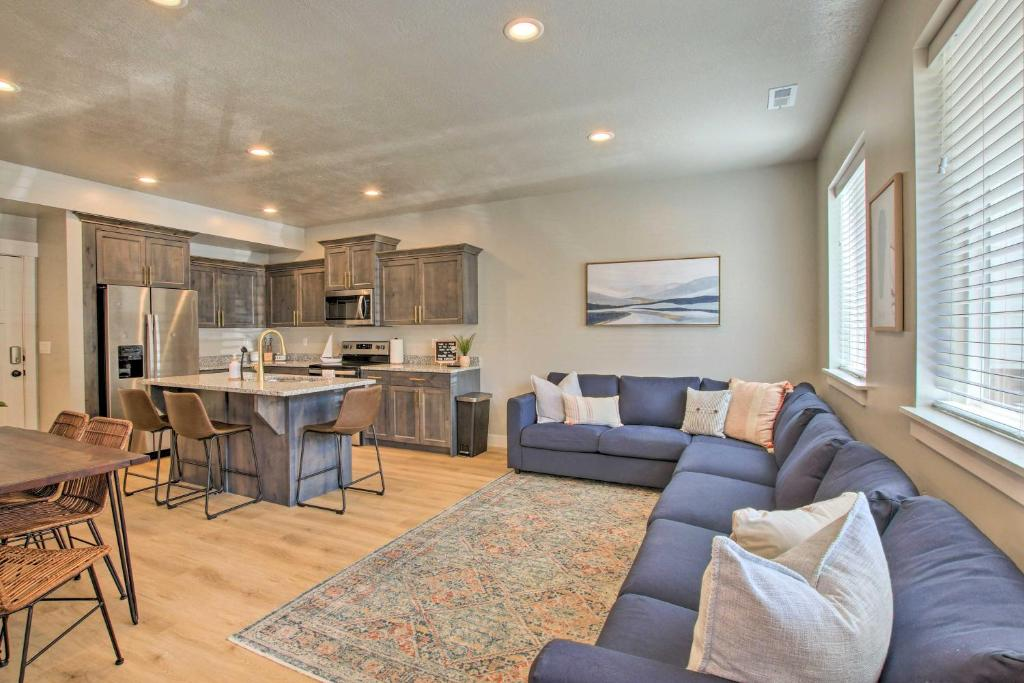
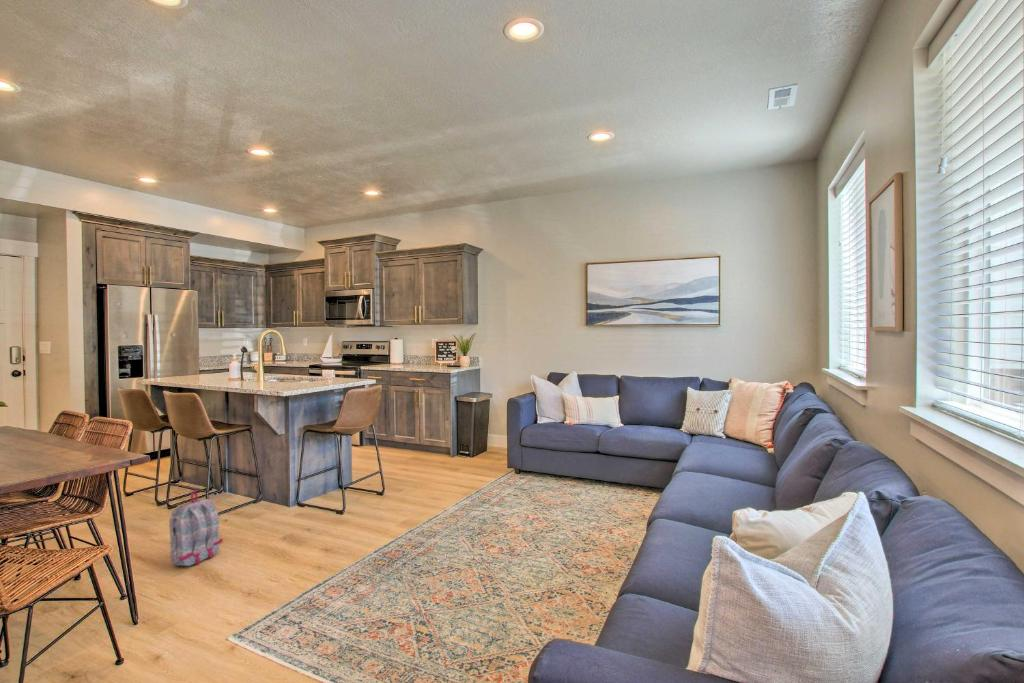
+ backpack [168,489,224,567]
